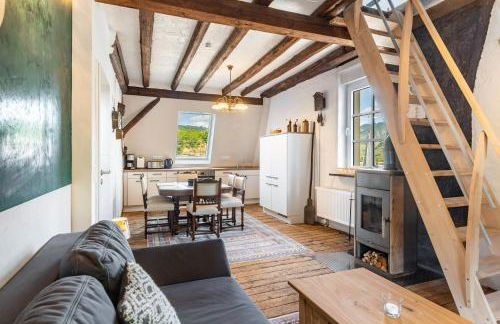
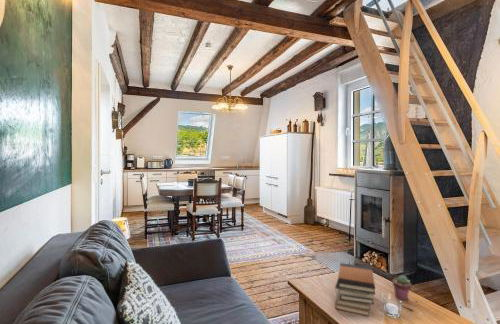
+ book stack [334,262,376,317]
+ potted succulent [392,274,412,301]
